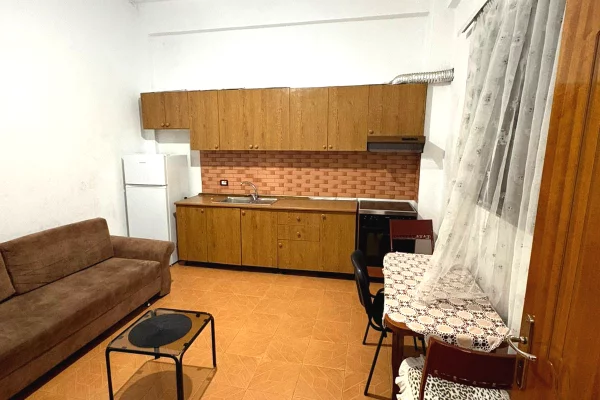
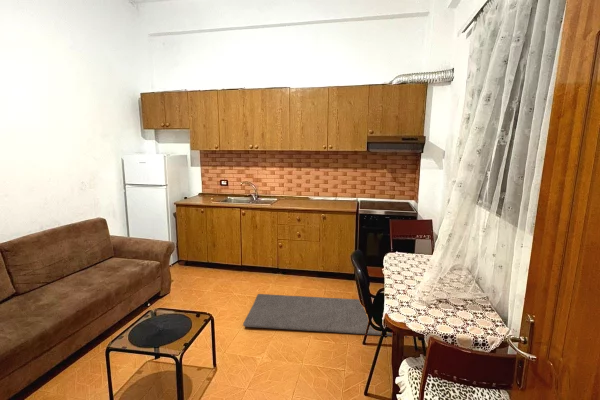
+ rug [242,293,408,338]
